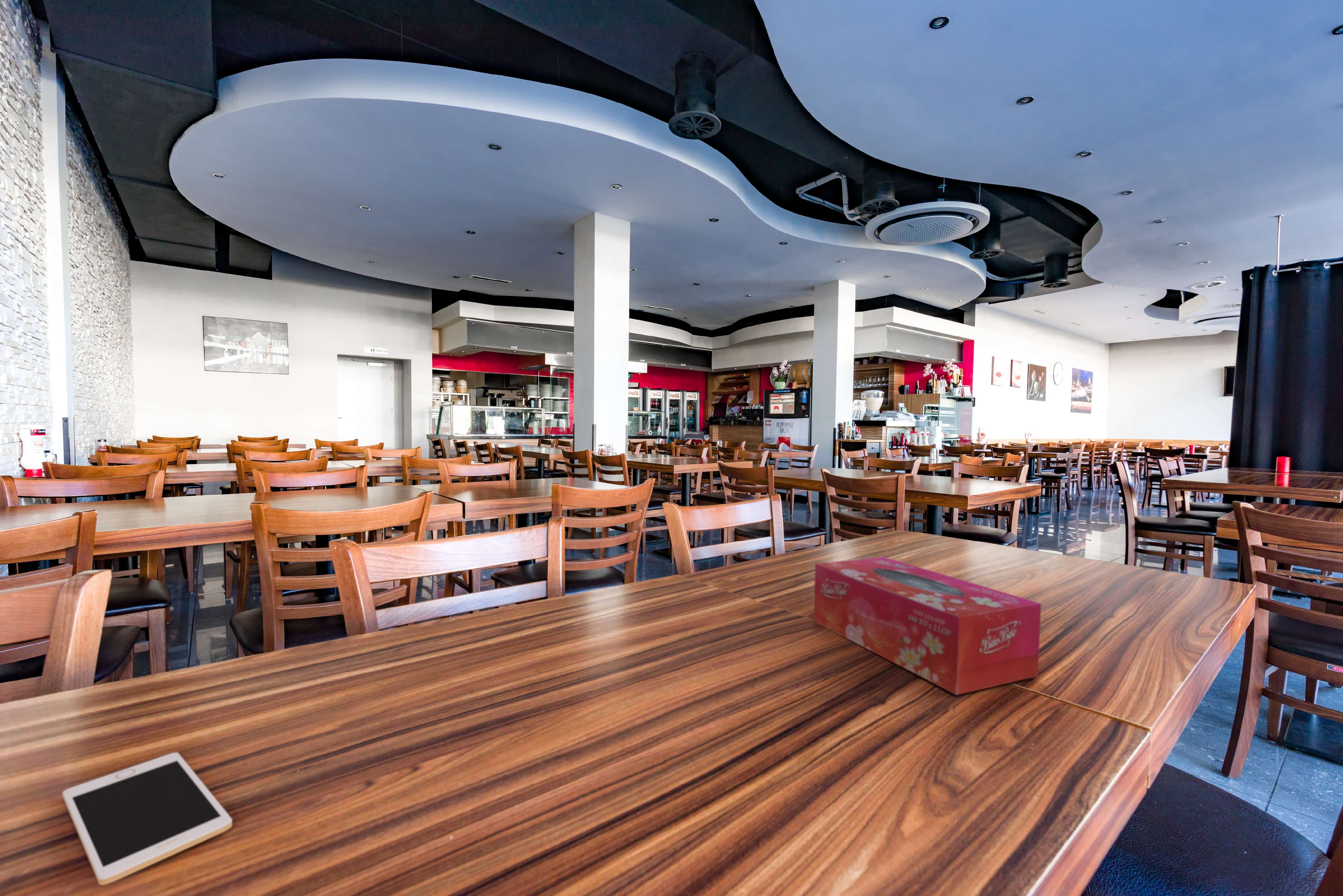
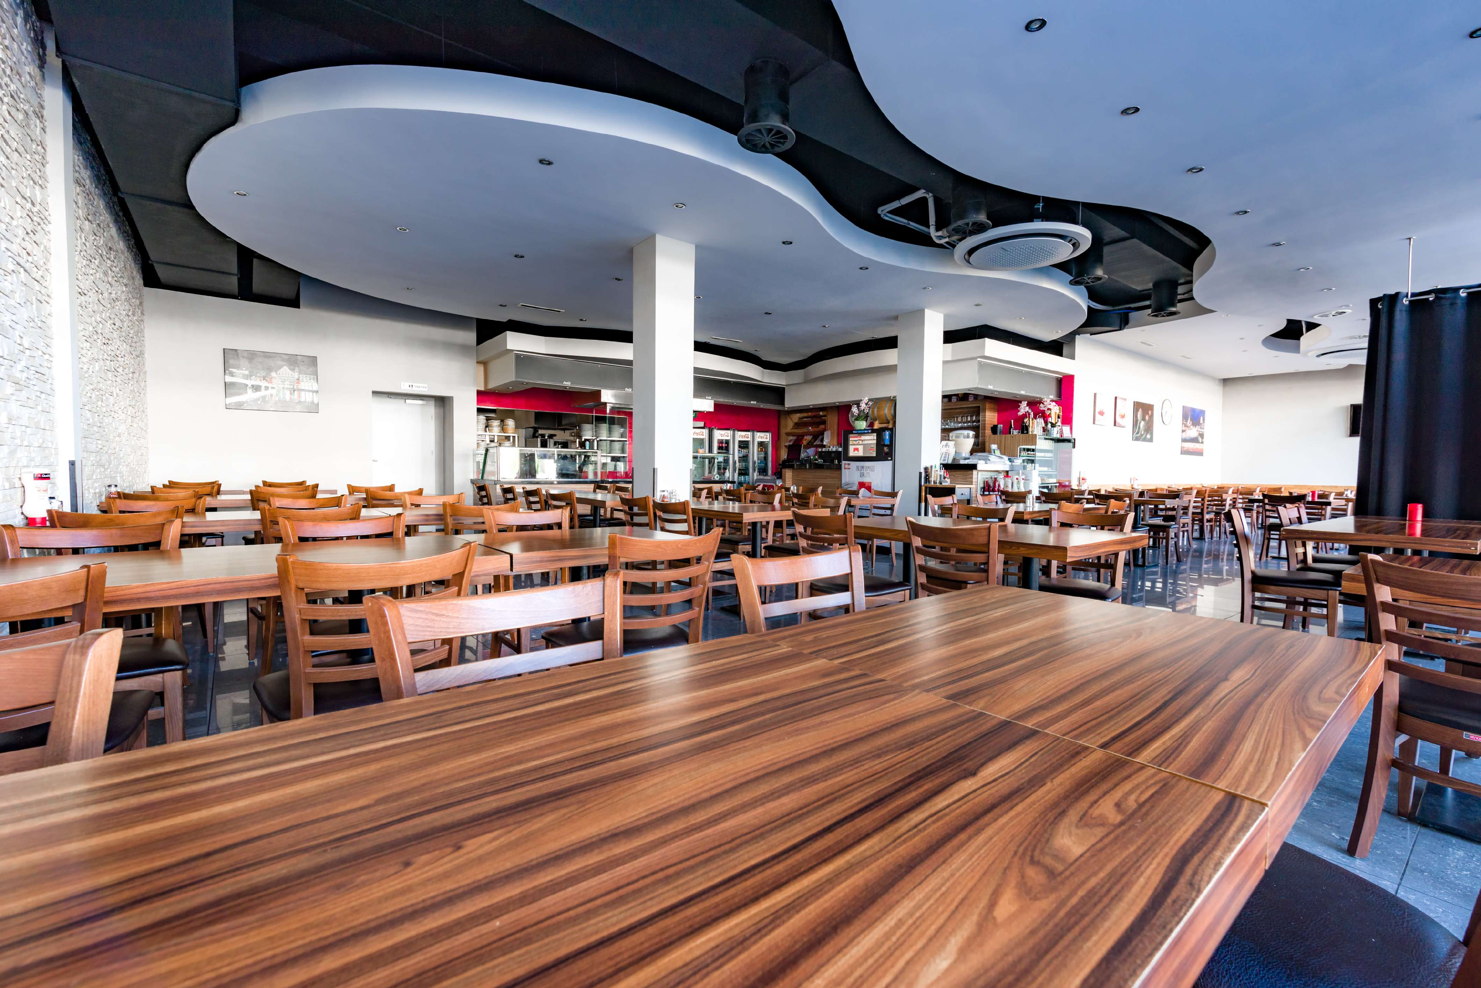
- cell phone [62,752,232,886]
- tissue box [813,557,1041,695]
